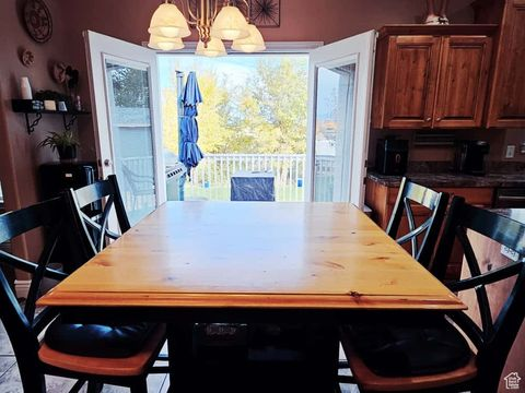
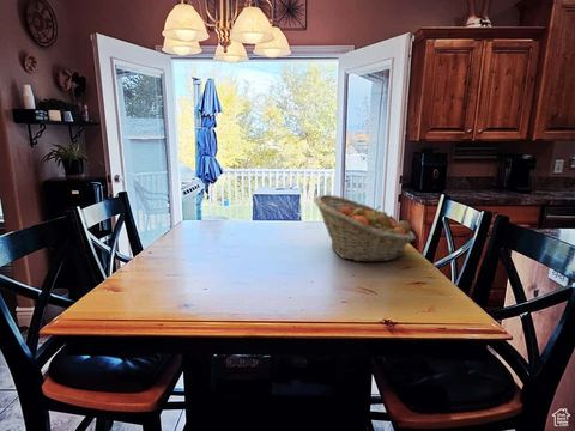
+ fruit basket [314,194,417,263]
